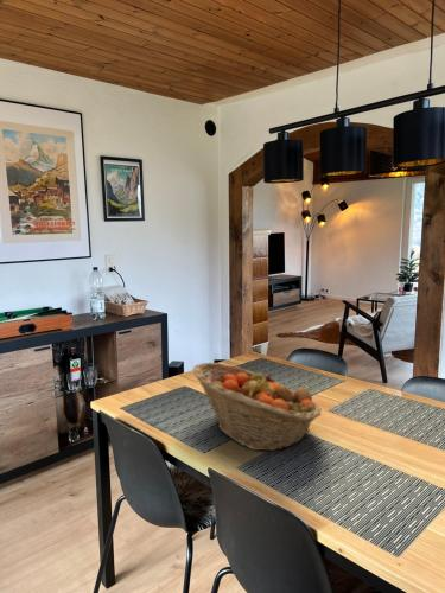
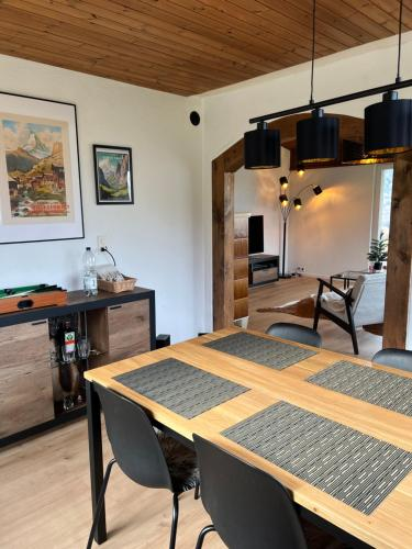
- fruit basket [192,362,323,452]
